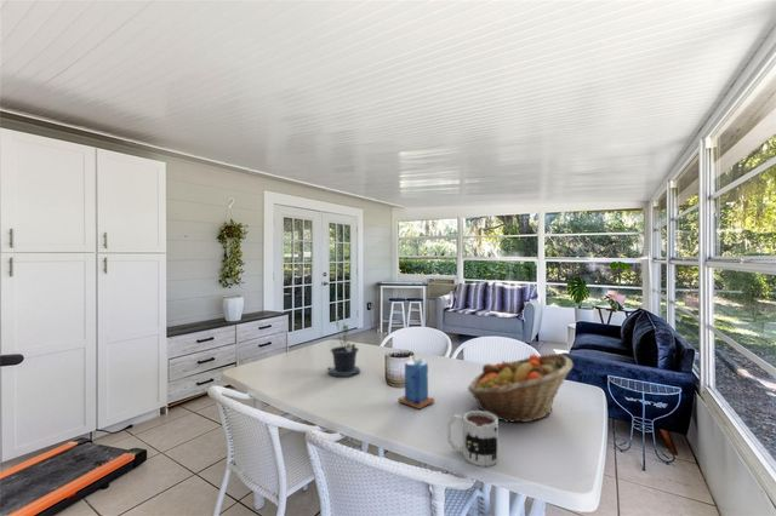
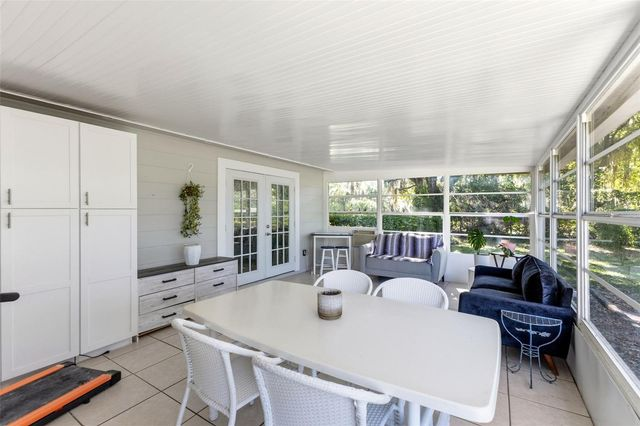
- fruit basket [467,352,574,424]
- potted plant [327,316,363,378]
- mug [446,409,500,468]
- candle [396,355,436,411]
